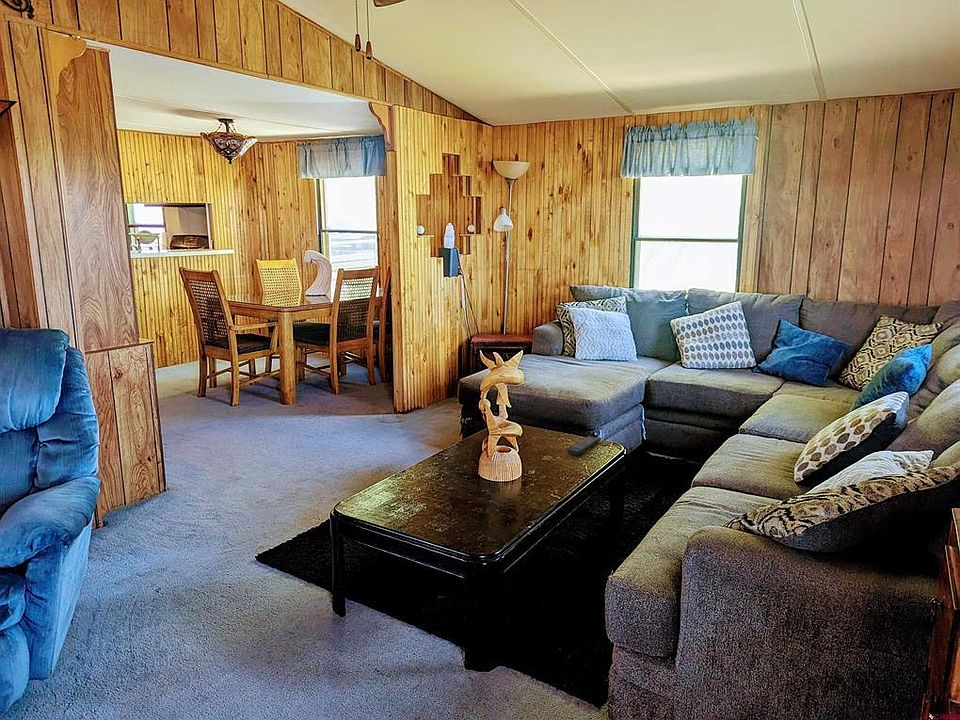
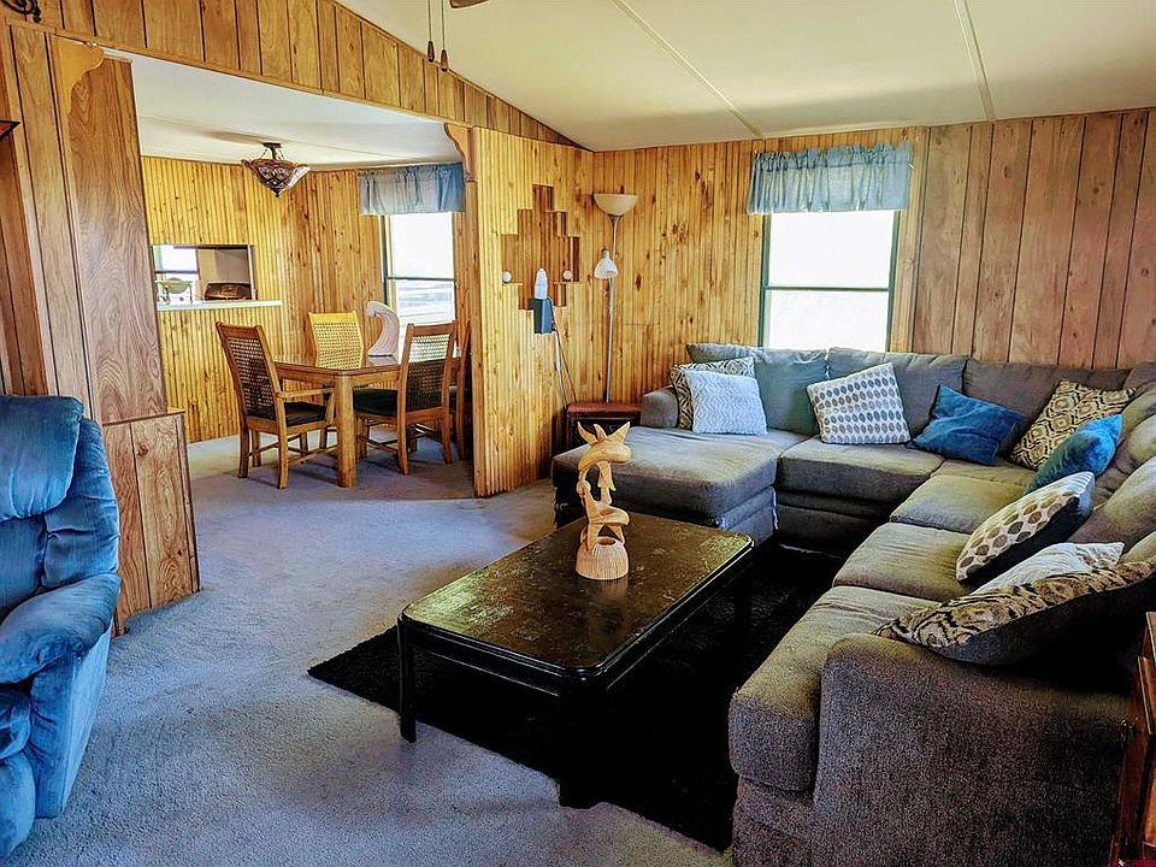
- remote control [566,435,602,457]
